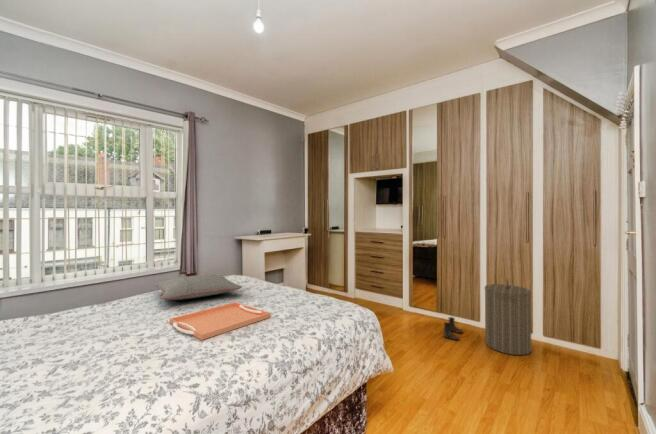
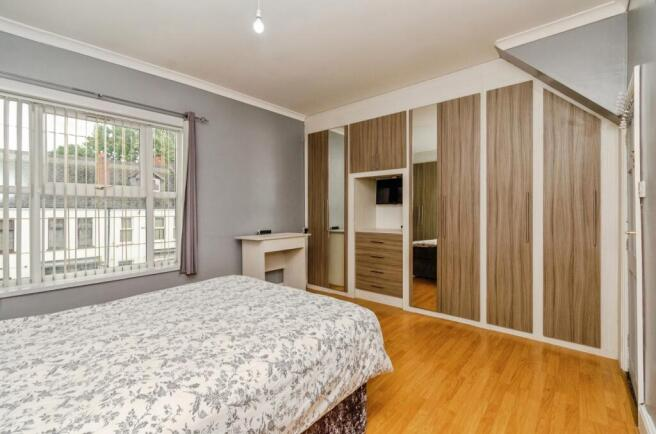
- serving tray [169,301,272,341]
- boots [442,316,464,341]
- laundry hamper [484,278,532,356]
- pillow [154,274,243,301]
